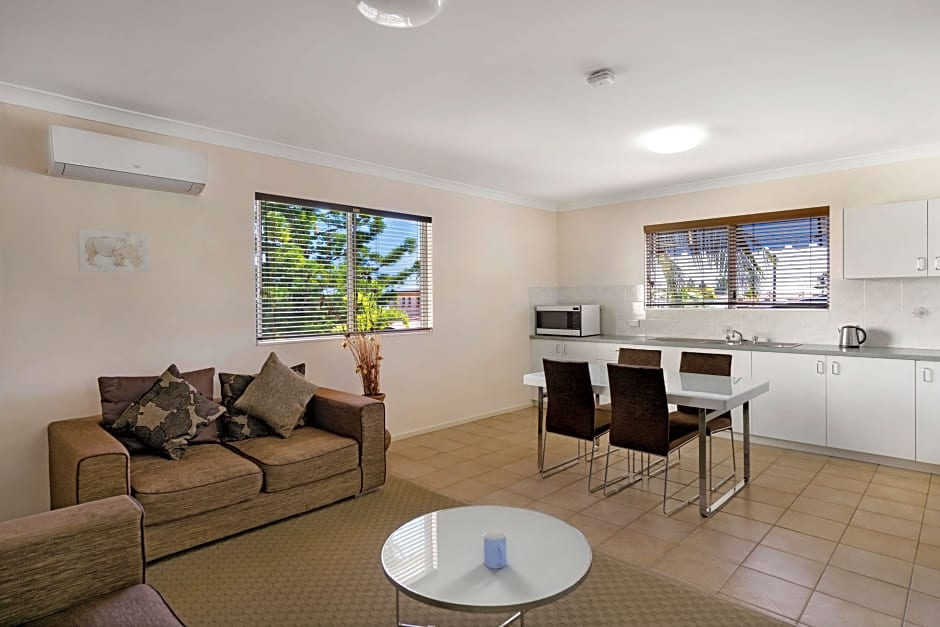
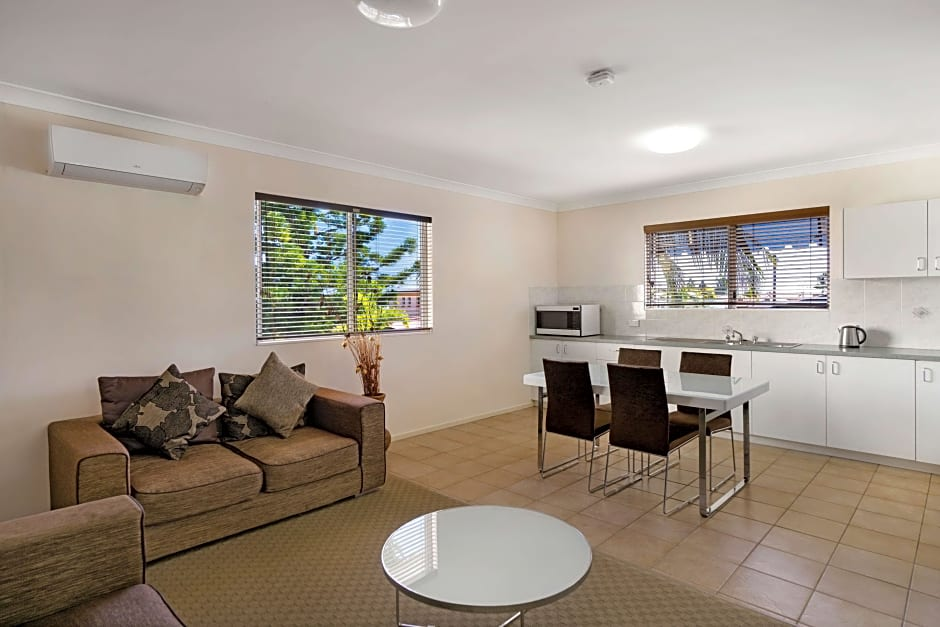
- wall art [76,228,151,273]
- mug [483,529,507,570]
